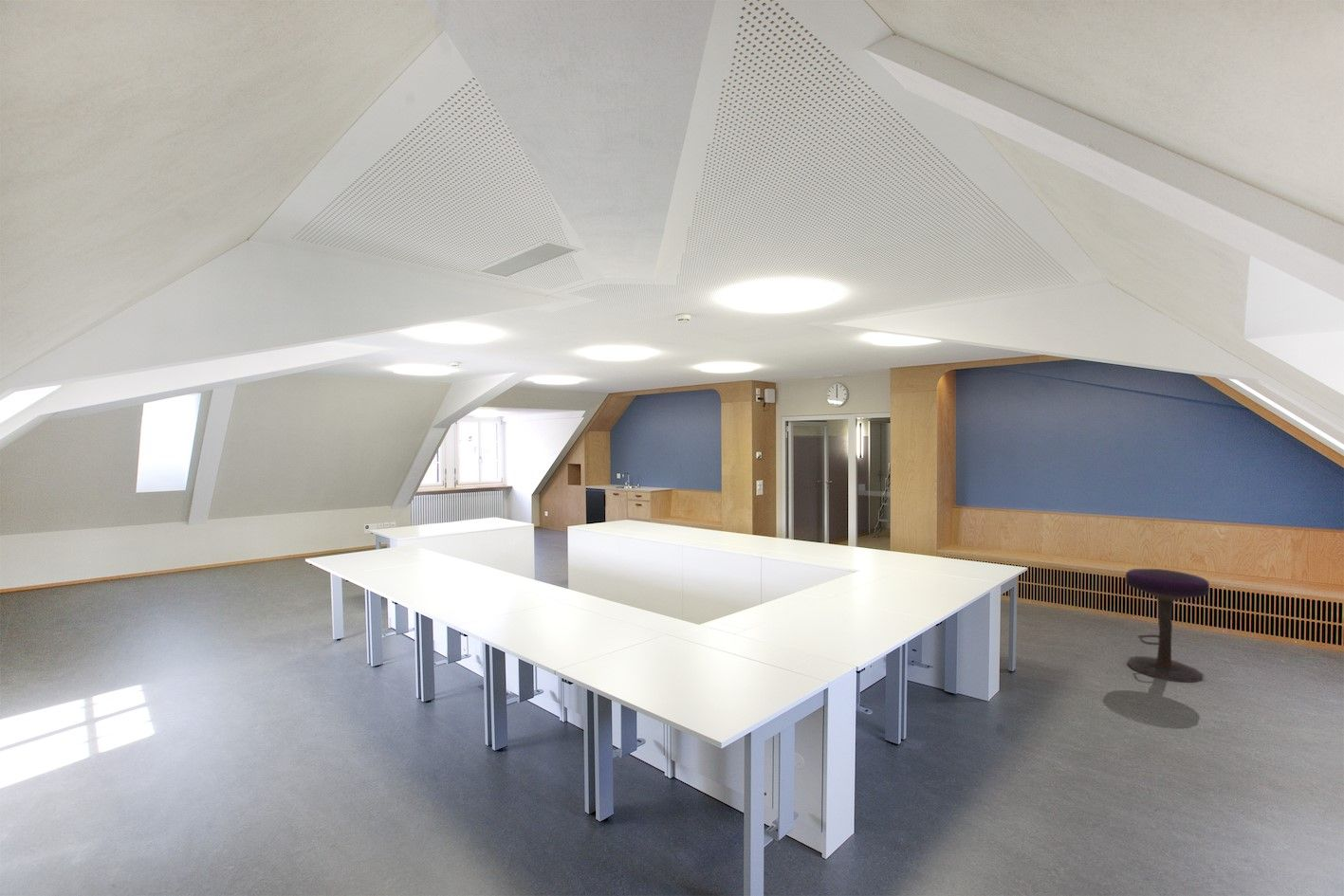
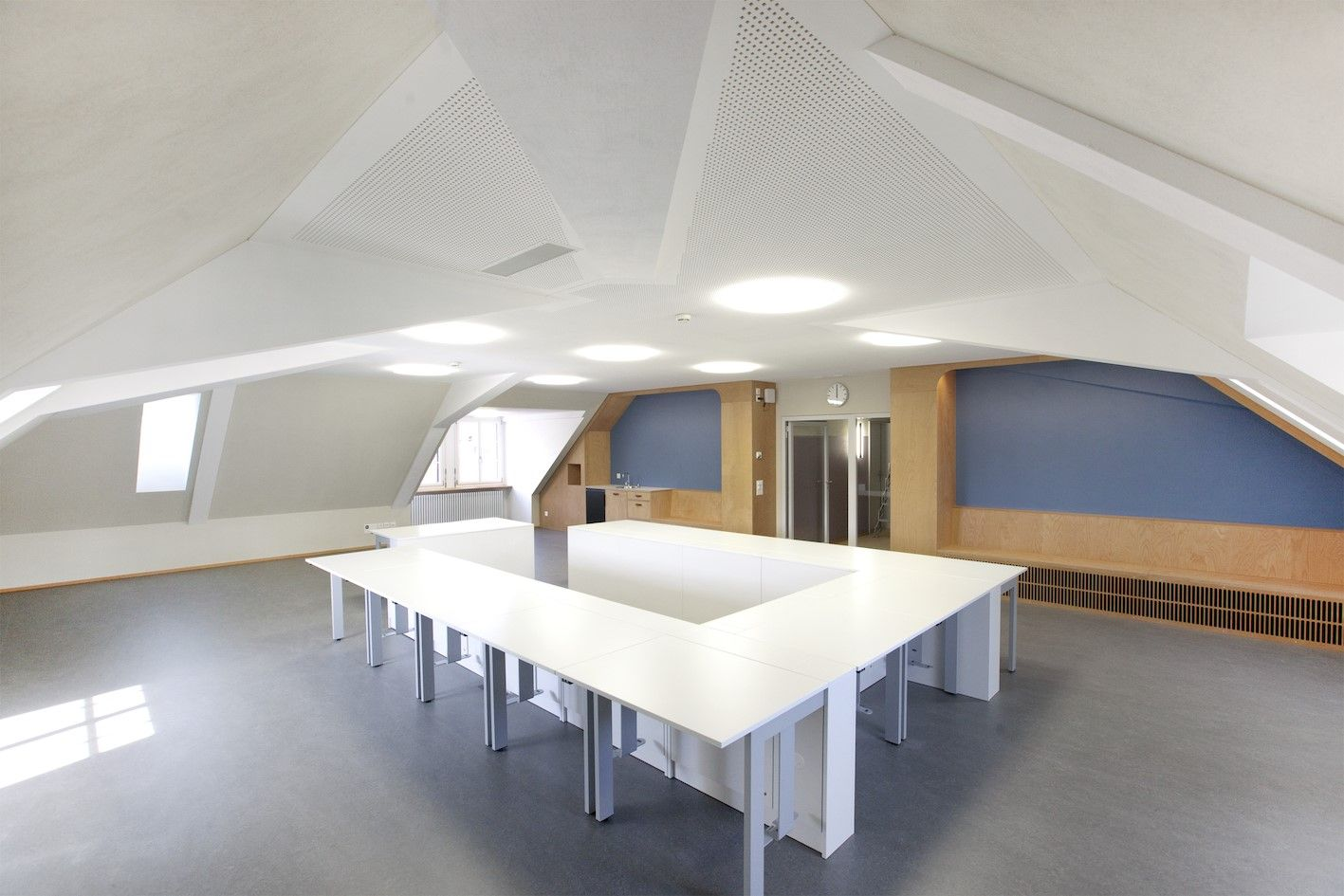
- stool [1125,568,1210,684]
